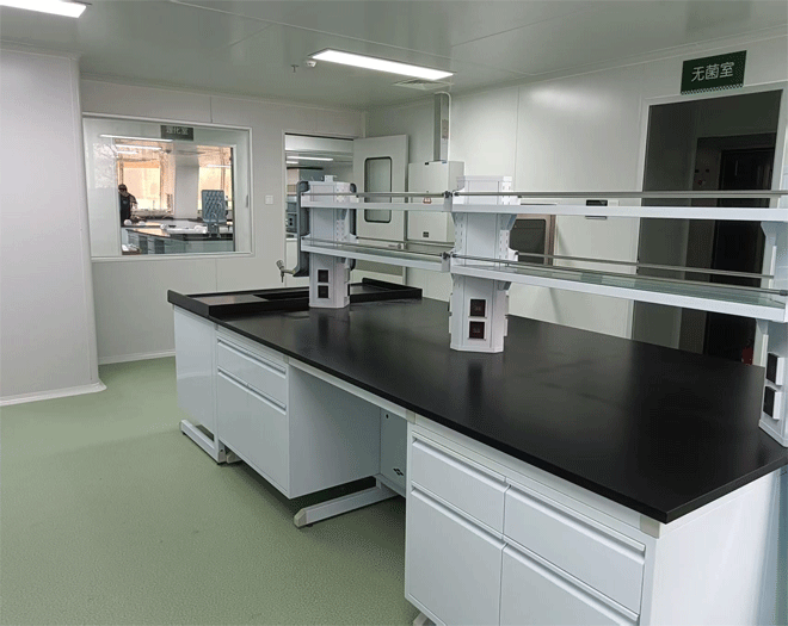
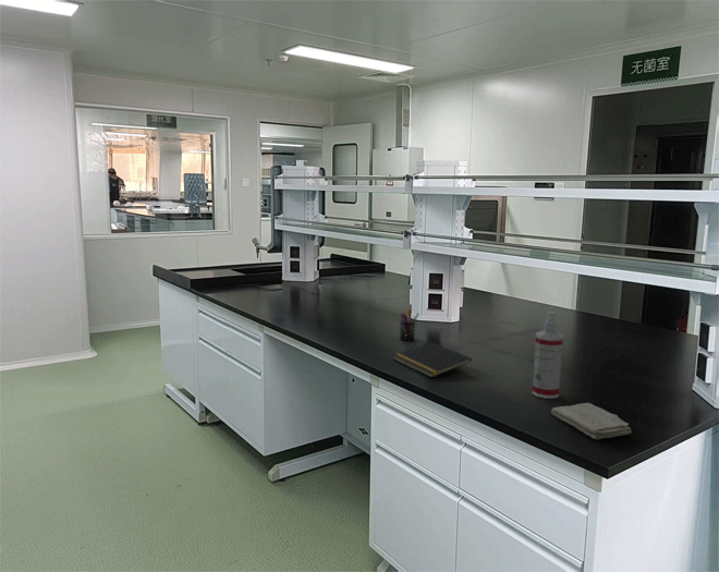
+ notepad [392,341,473,378]
+ spray bottle [531,311,564,400]
+ pen holder [399,308,421,342]
+ washcloth [550,402,633,440]
